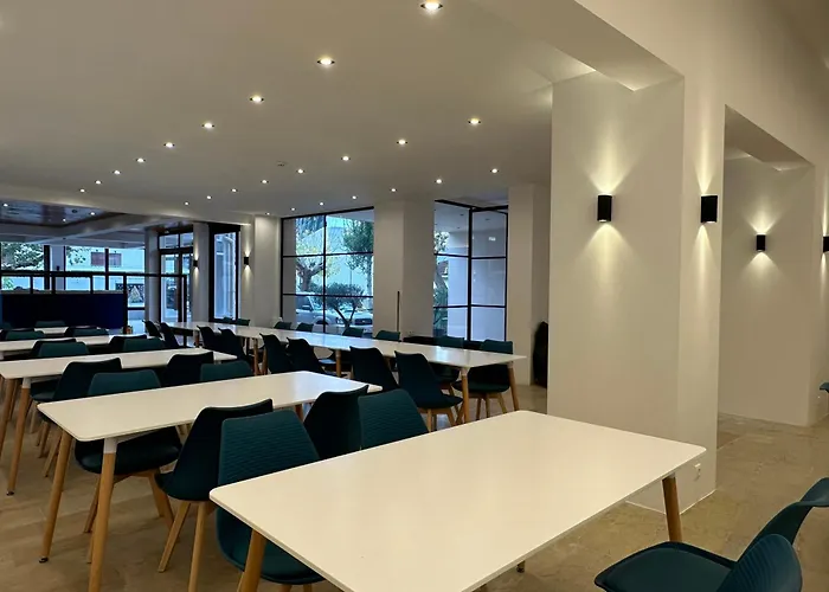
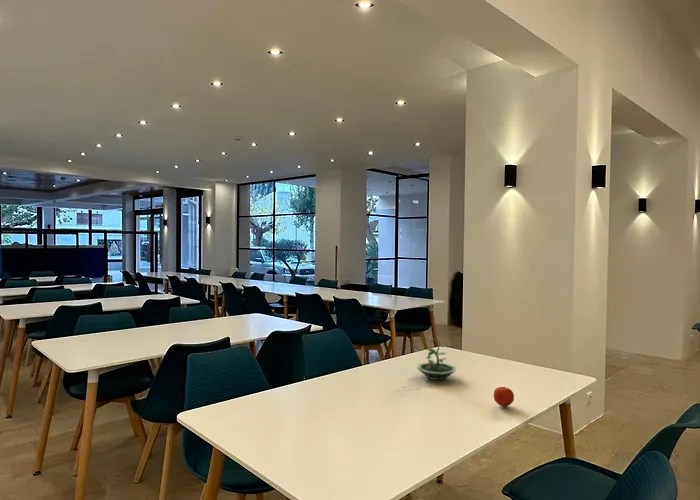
+ terrarium [416,338,457,381]
+ apple [493,385,515,408]
